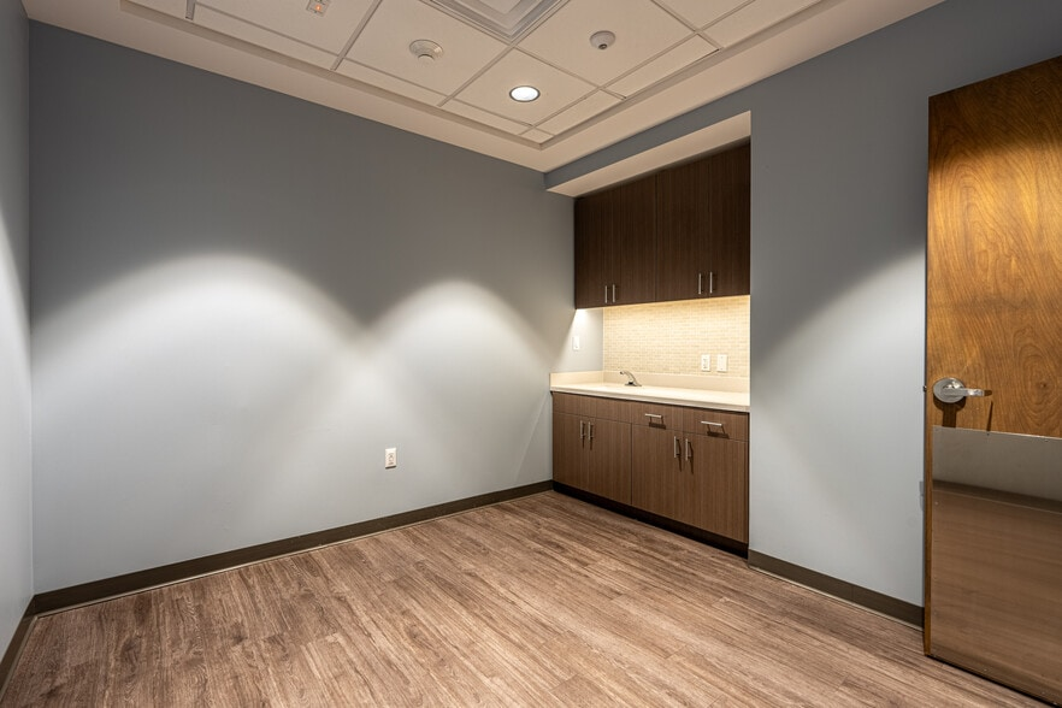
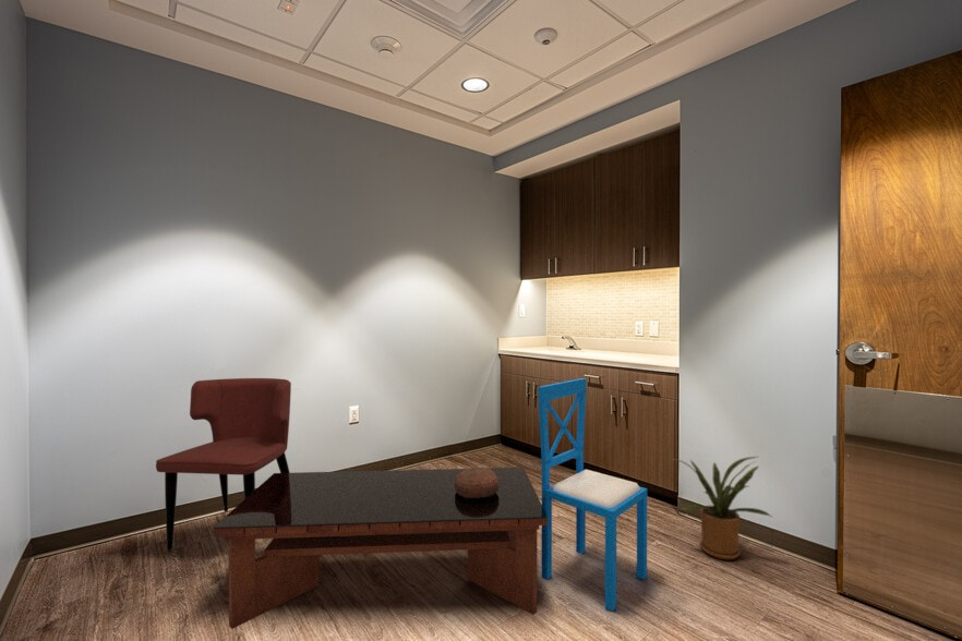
+ dining chair [155,377,292,552]
+ house plant [669,456,772,560]
+ dining chair [538,377,648,613]
+ decorative bowl [455,467,498,499]
+ coffee table [213,467,548,630]
